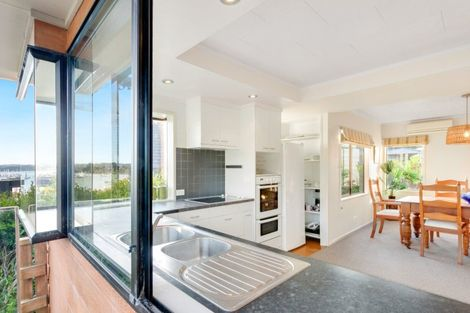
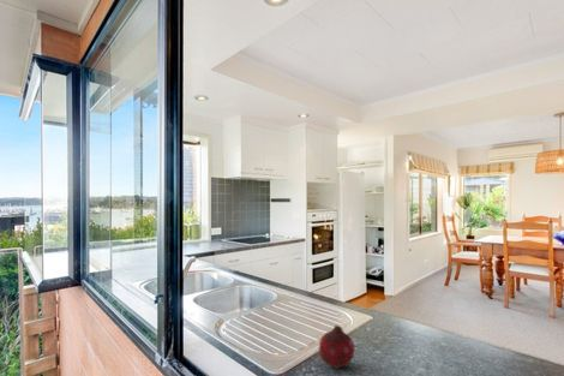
+ fruit [318,324,355,370]
